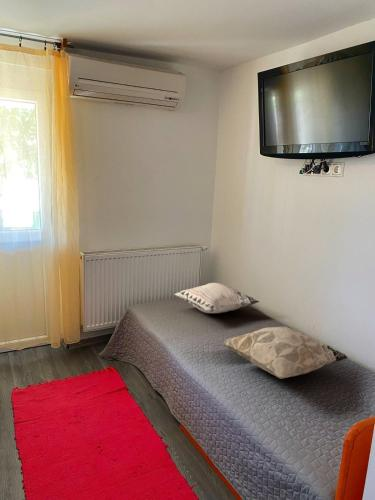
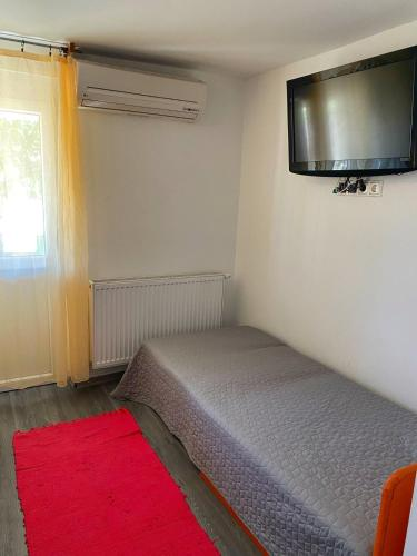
- decorative pillow [221,325,349,380]
- decorative pillow [173,282,260,314]
